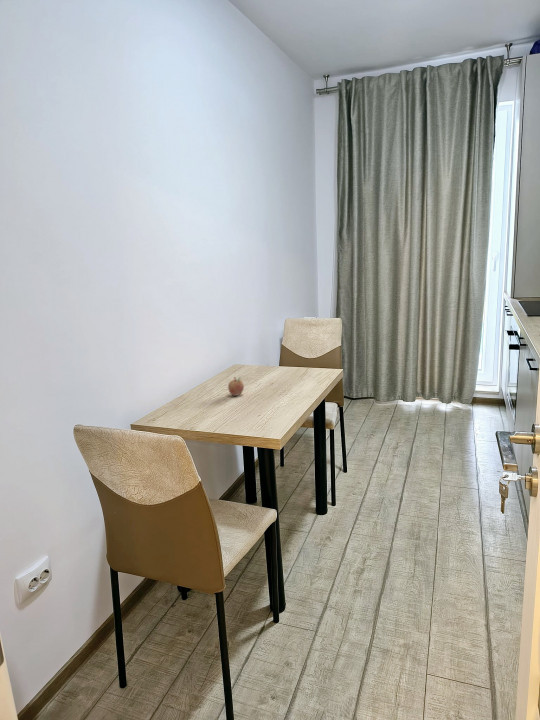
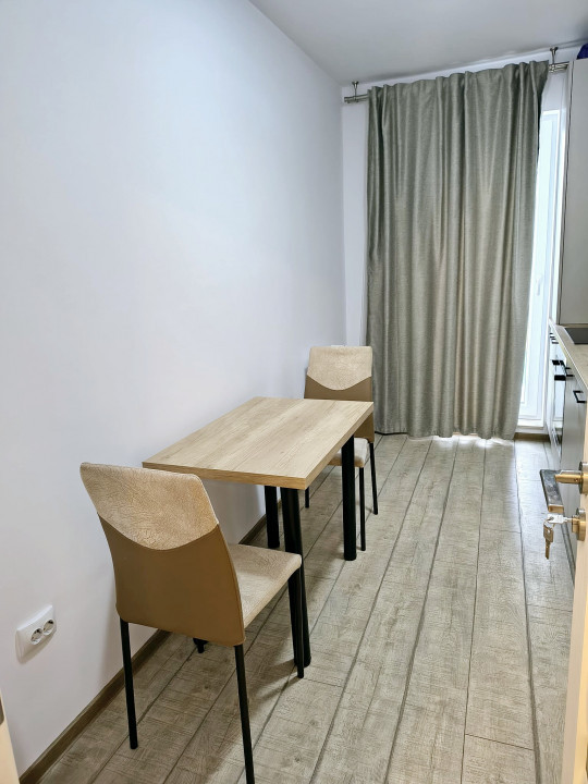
- fruit [227,376,245,397]
